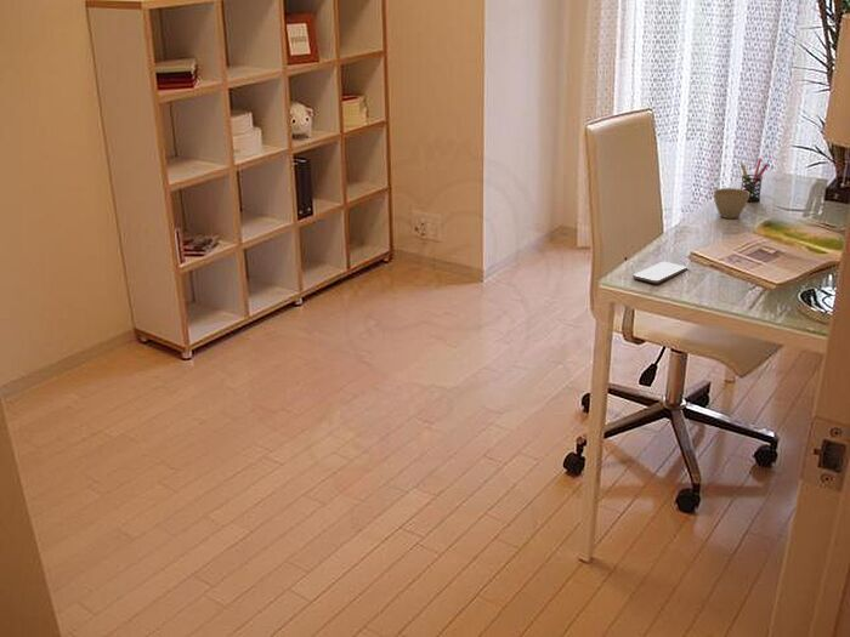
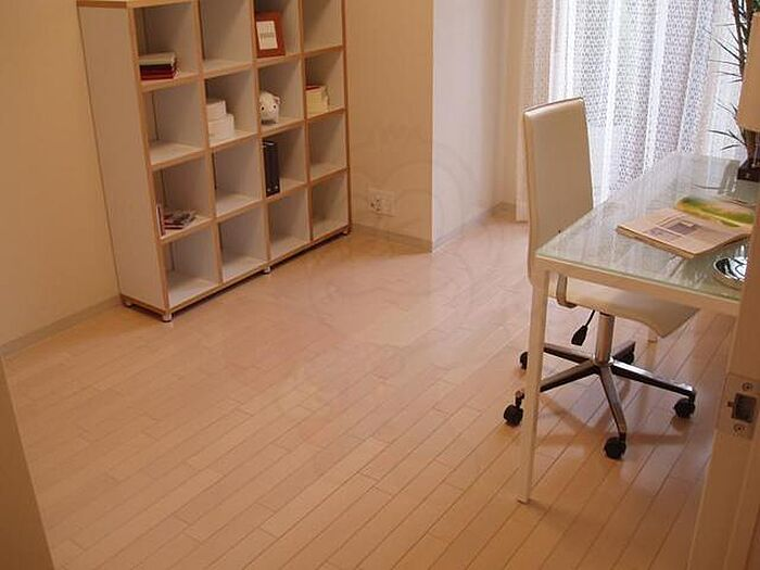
- pen holder [739,157,770,203]
- smartphone [631,261,687,284]
- flower pot [713,187,749,220]
